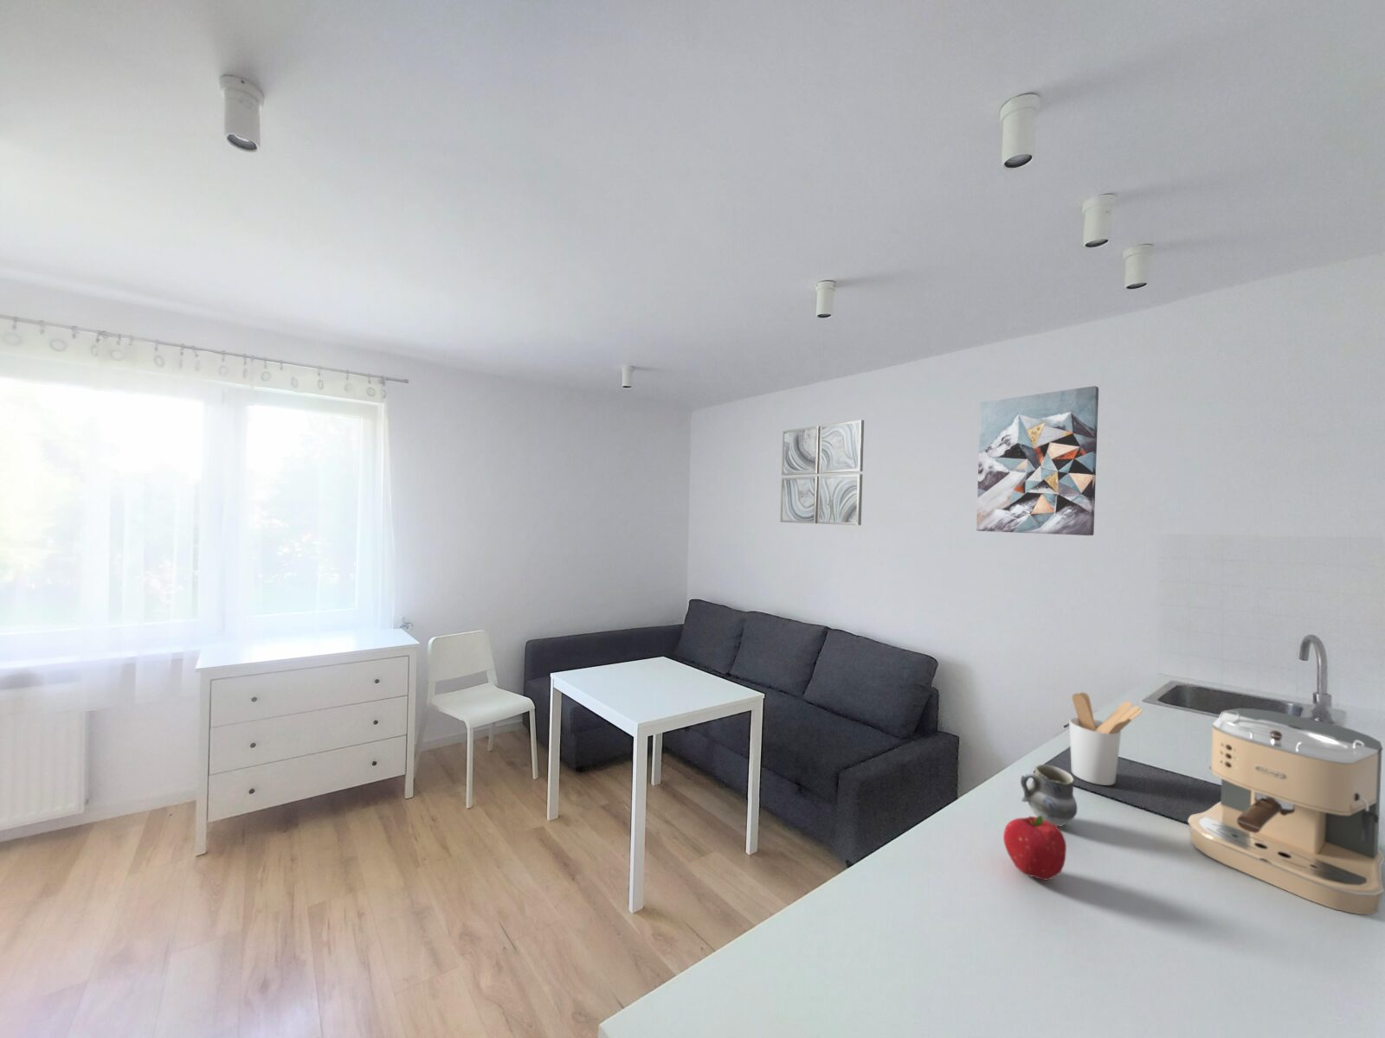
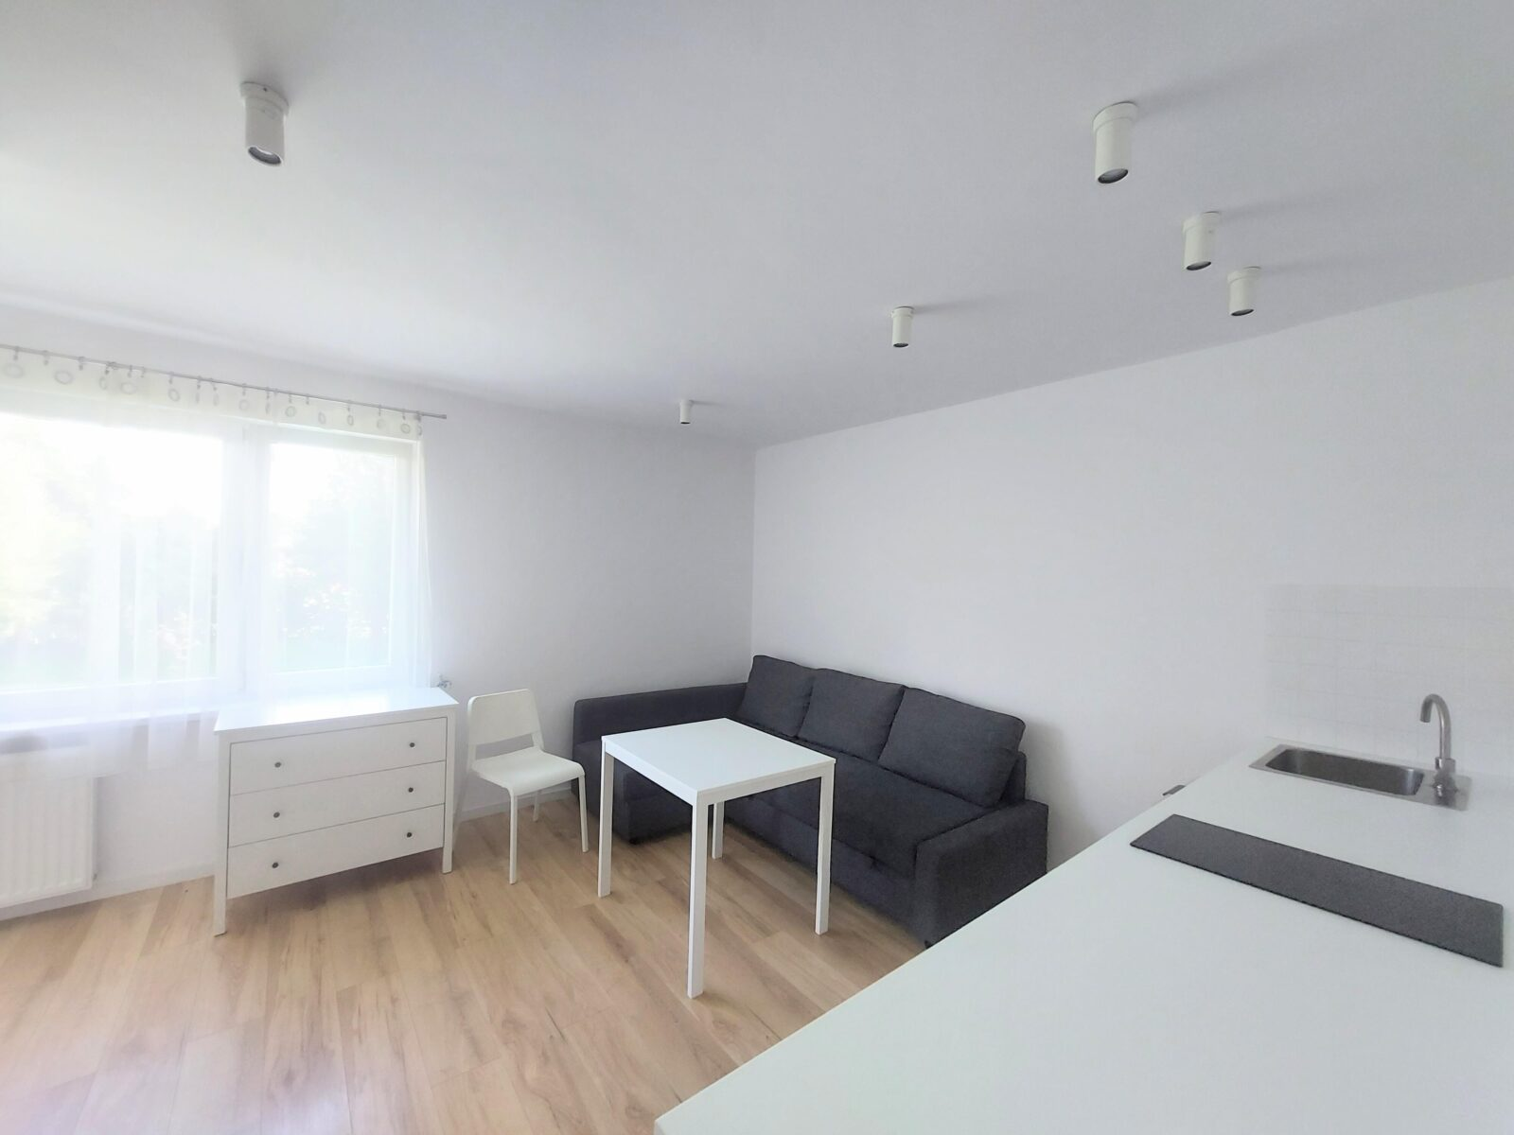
- wall art [976,385,1099,536]
- coffee maker [1187,708,1385,915]
- wall art [779,419,865,526]
- utensil holder [1068,691,1144,786]
- cup [1020,764,1077,826]
- fruit [1002,816,1068,881]
